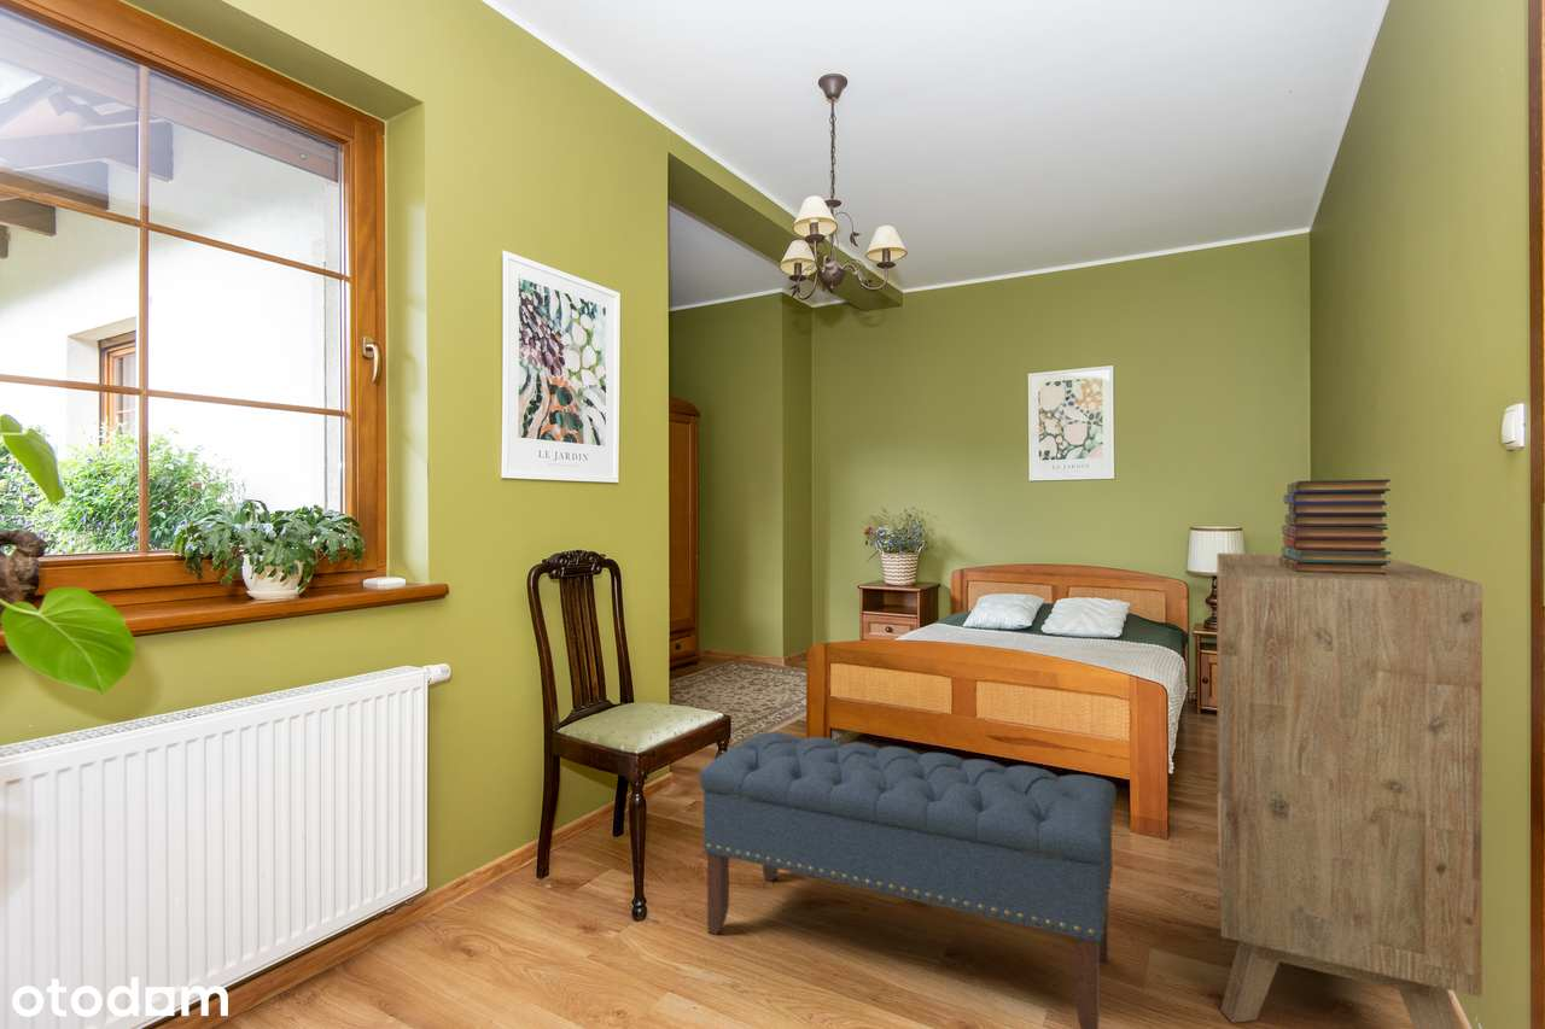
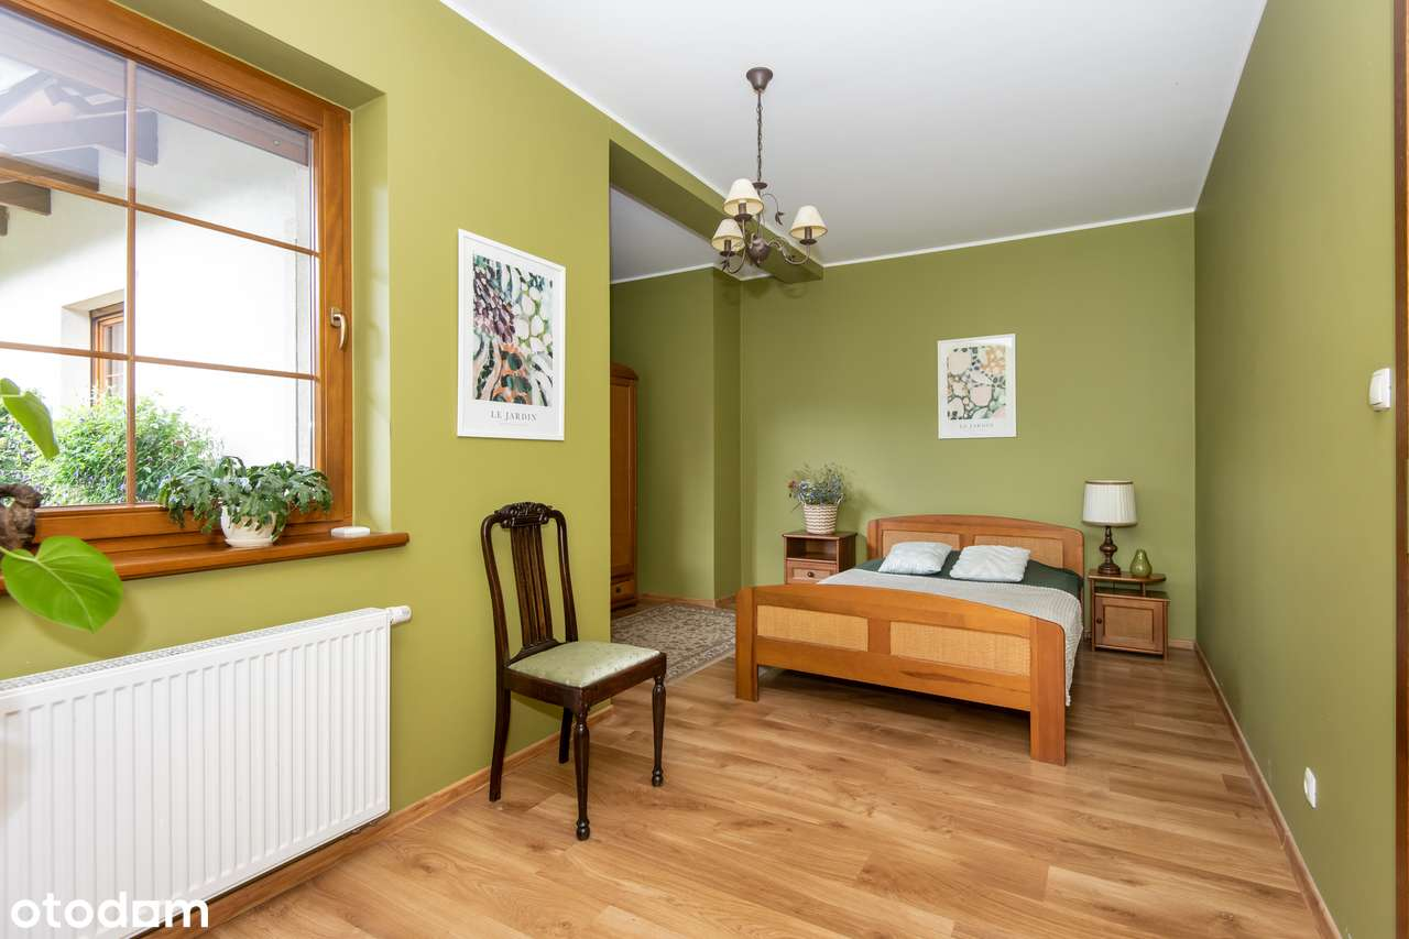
- bench [698,731,1118,1029]
- dresser [1215,552,1483,1029]
- book stack [1278,478,1392,575]
